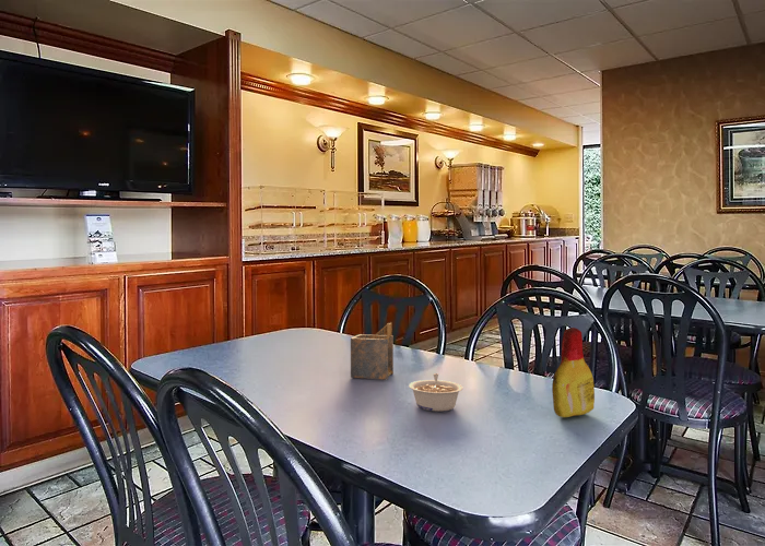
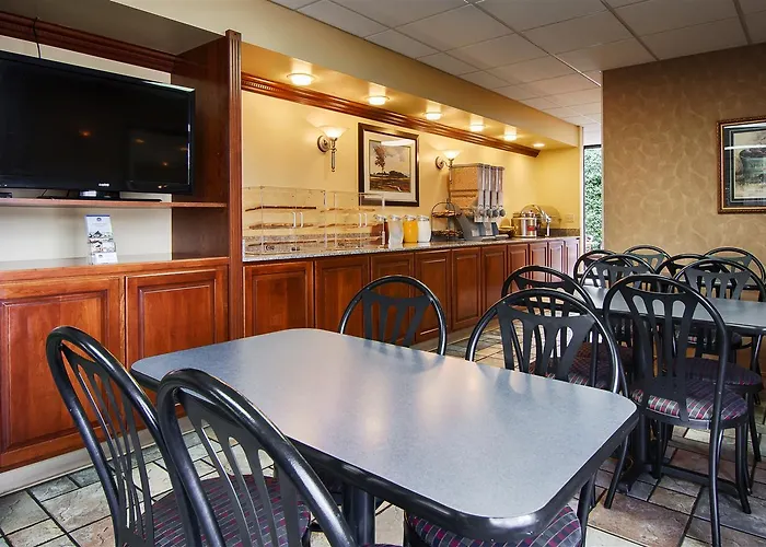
- legume [408,372,463,412]
- bottle [551,327,596,418]
- napkin holder [350,321,395,381]
